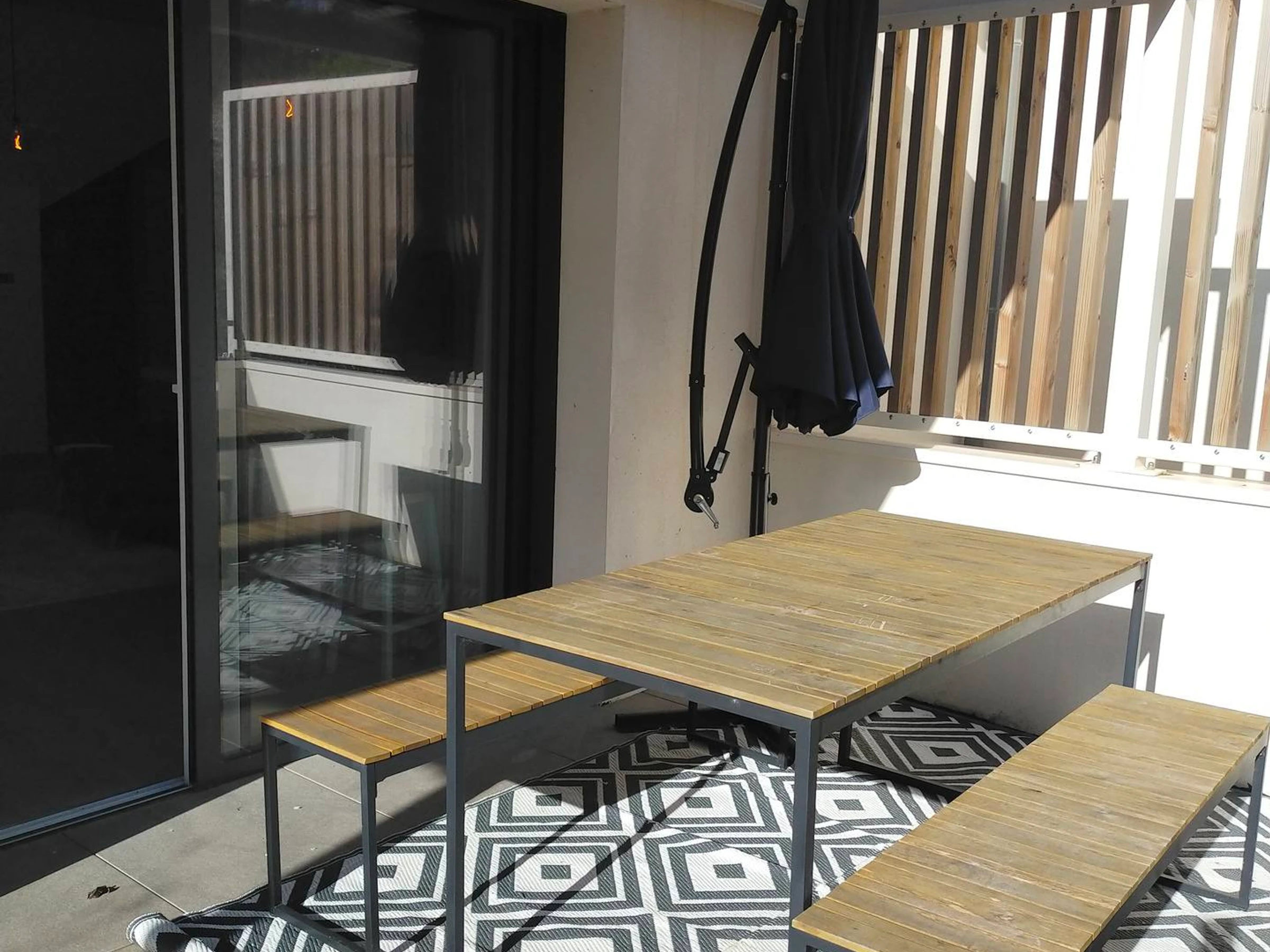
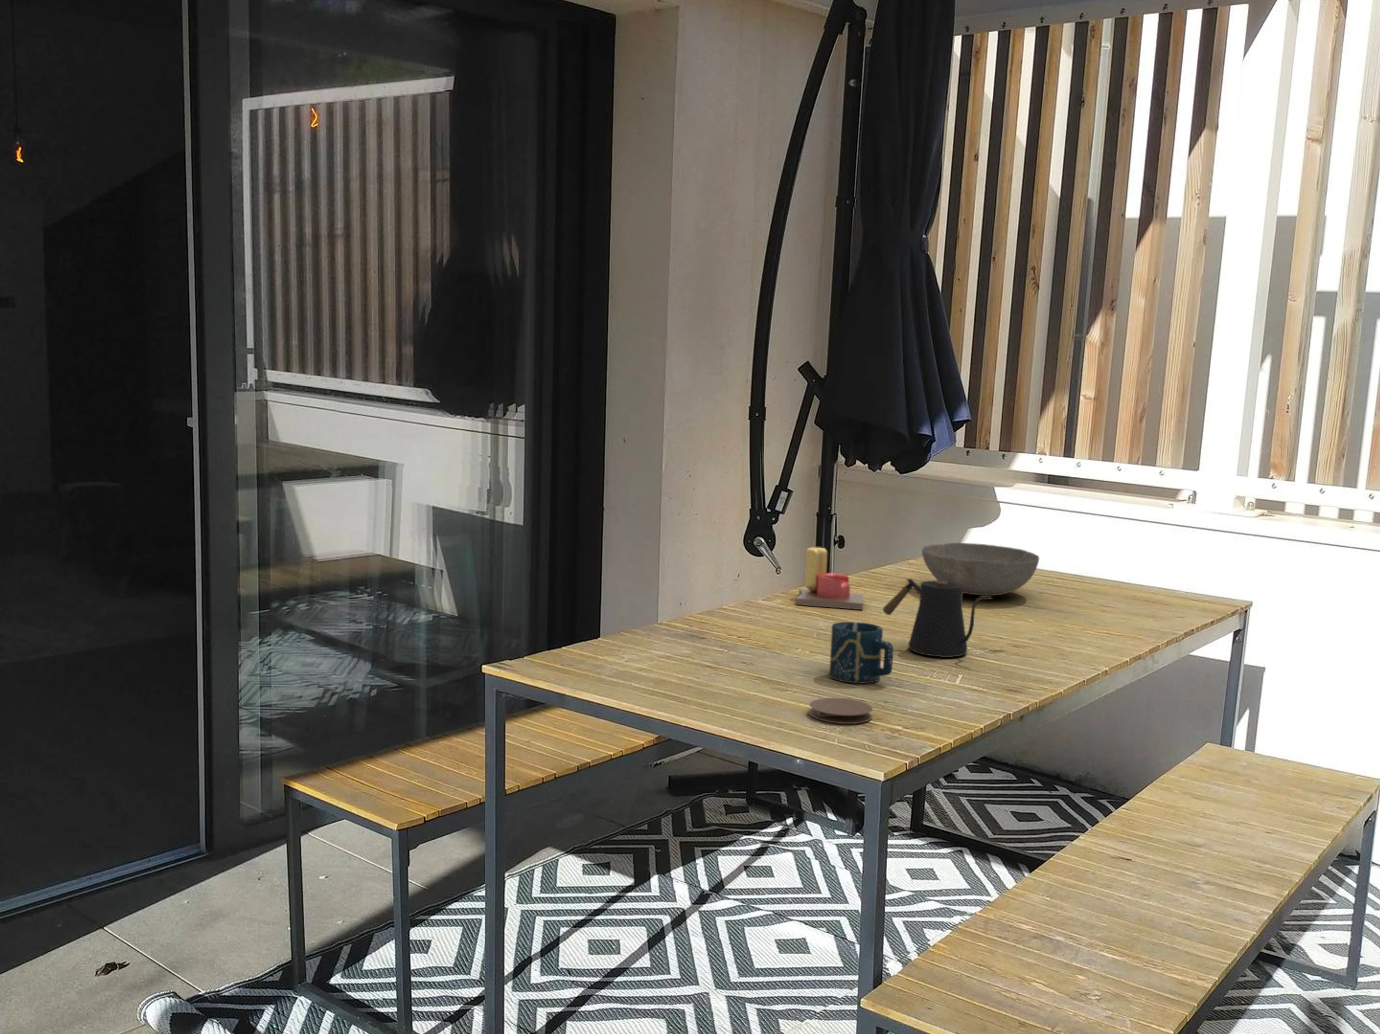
+ coaster [808,697,873,724]
+ cup [829,621,894,683]
+ candle [795,547,864,610]
+ kettle [882,579,993,658]
+ bowl [921,542,1040,596]
